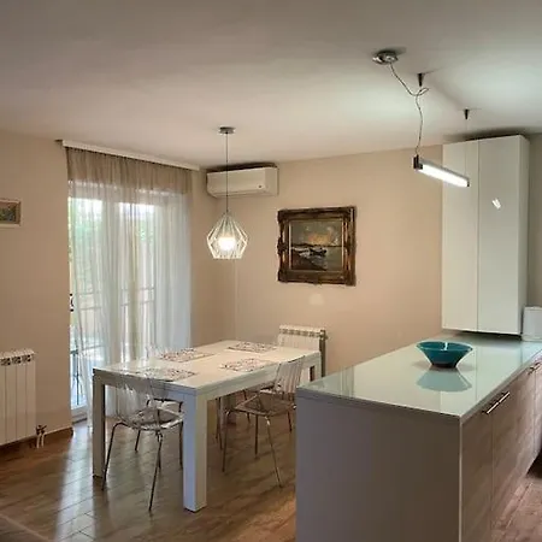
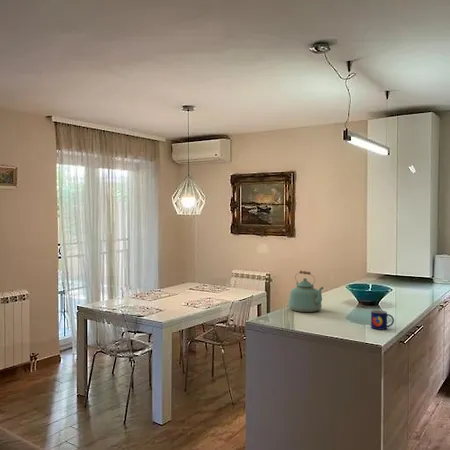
+ kettle [287,270,325,313]
+ mug [370,309,395,331]
